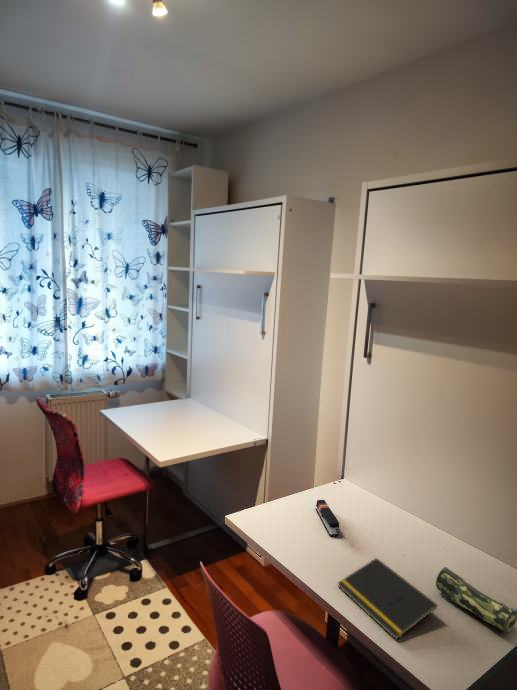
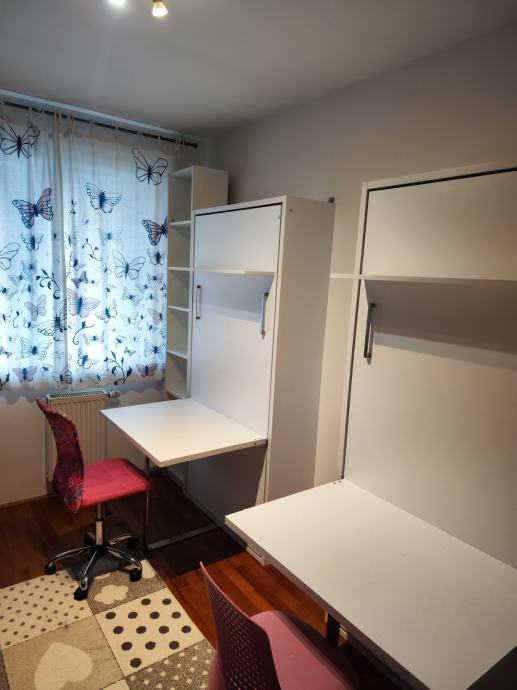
- notepad [337,557,438,641]
- pencil case [435,566,517,635]
- stapler [315,499,340,537]
